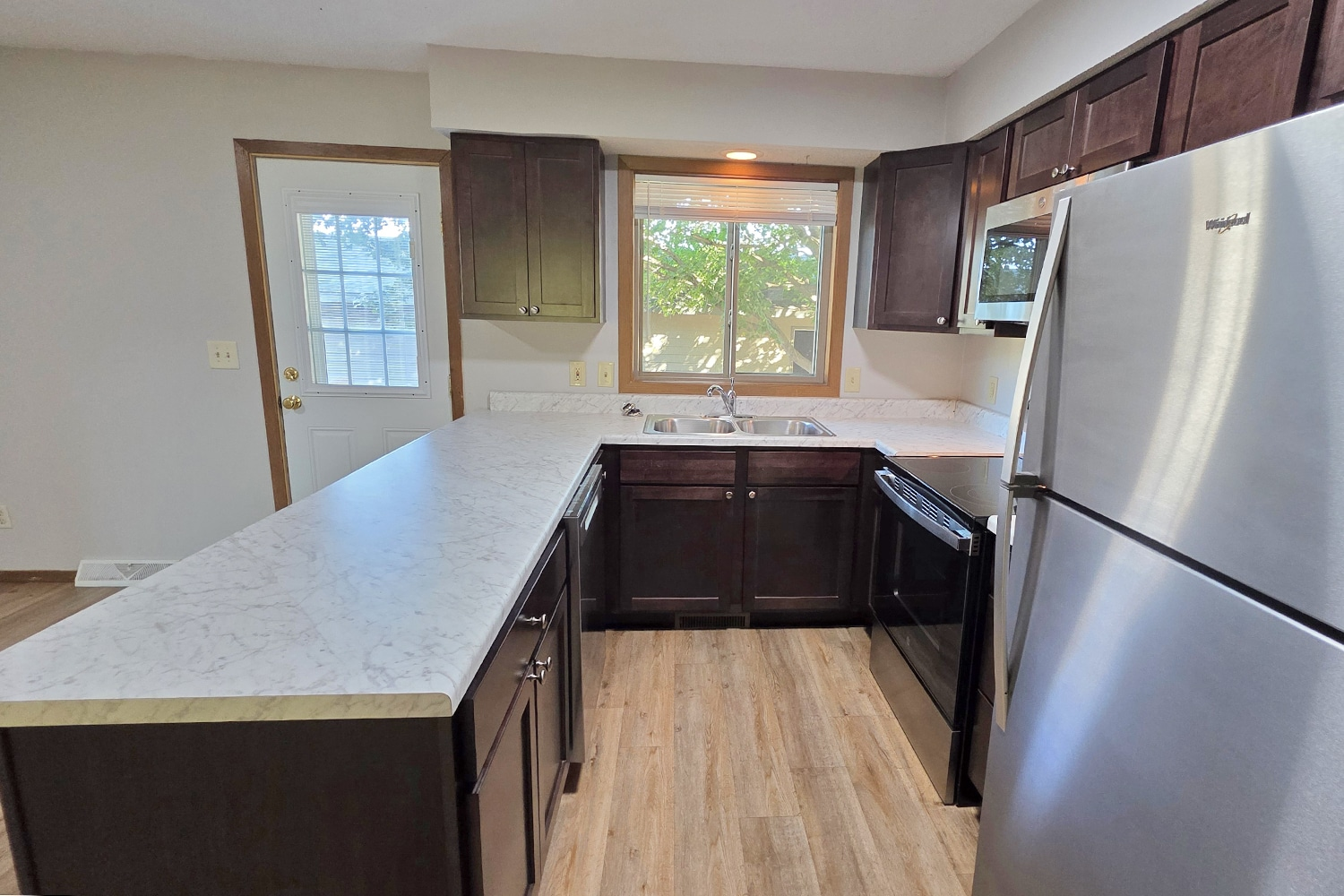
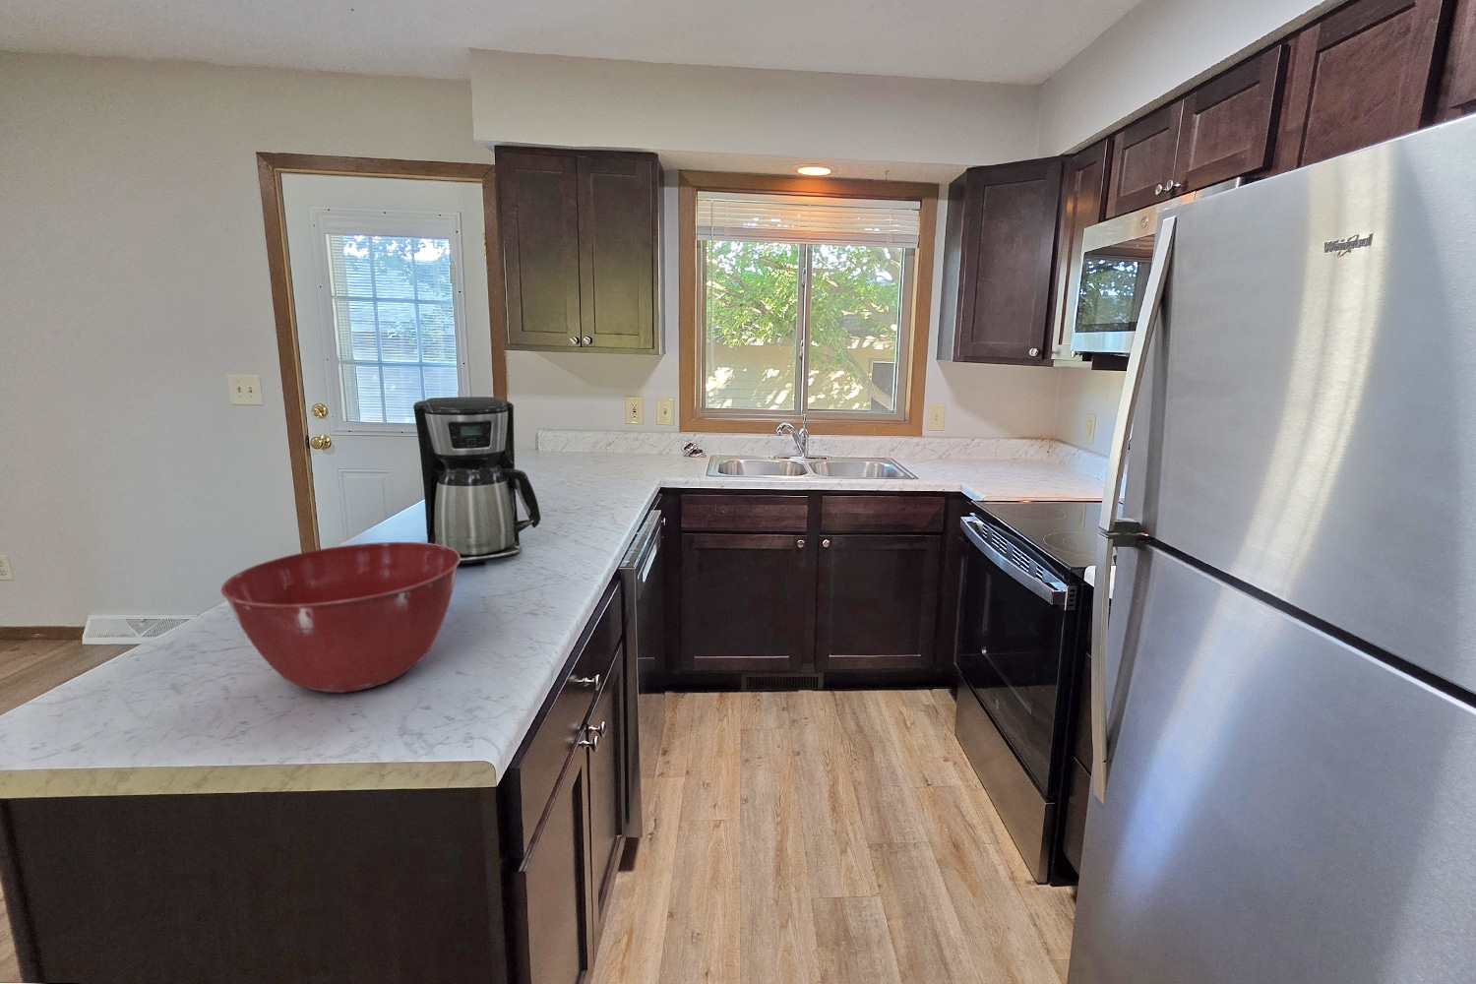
+ coffee maker [412,395,543,564]
+ mixing bowl [221,541,460,694]
